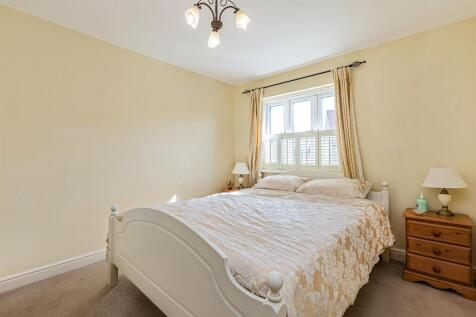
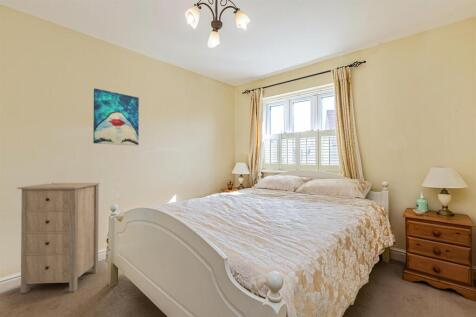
+ wall art [92,88,140,147]
+ storage cabinet [16,182,101,294]
